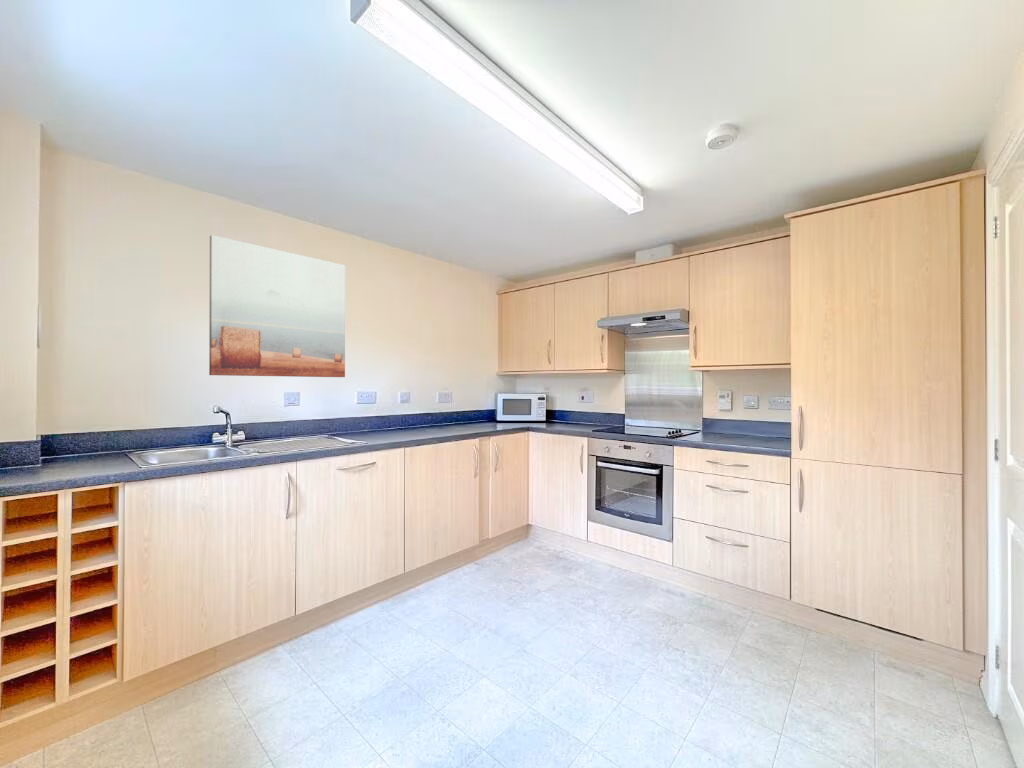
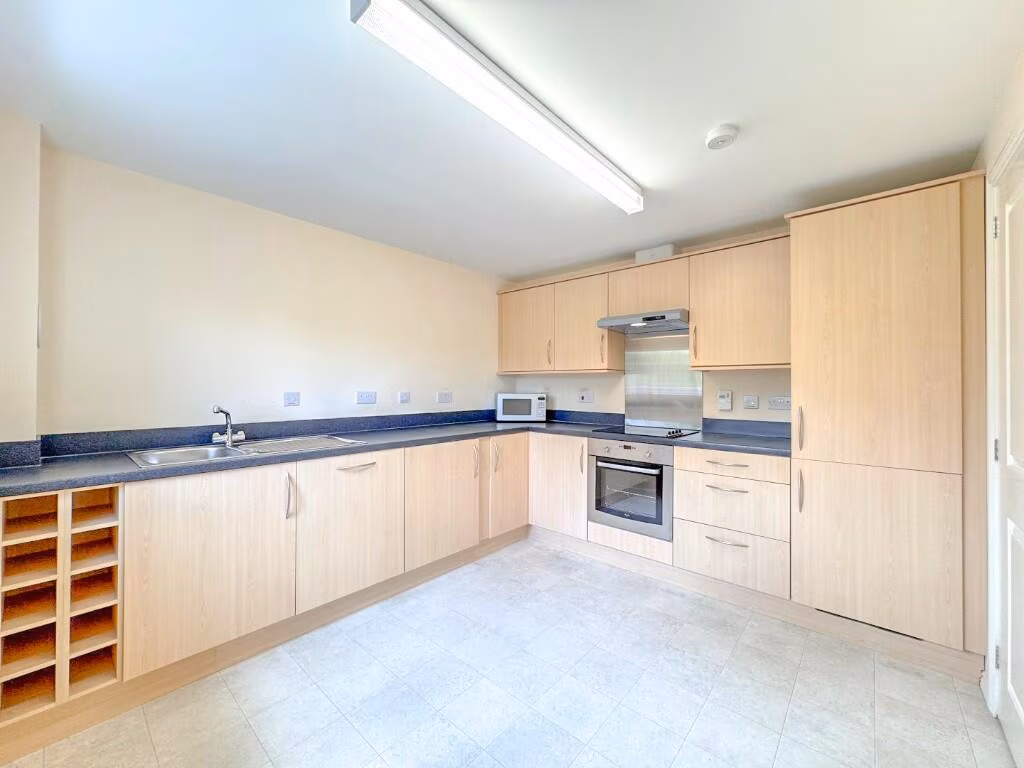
- wall art [208,234,346,378]
